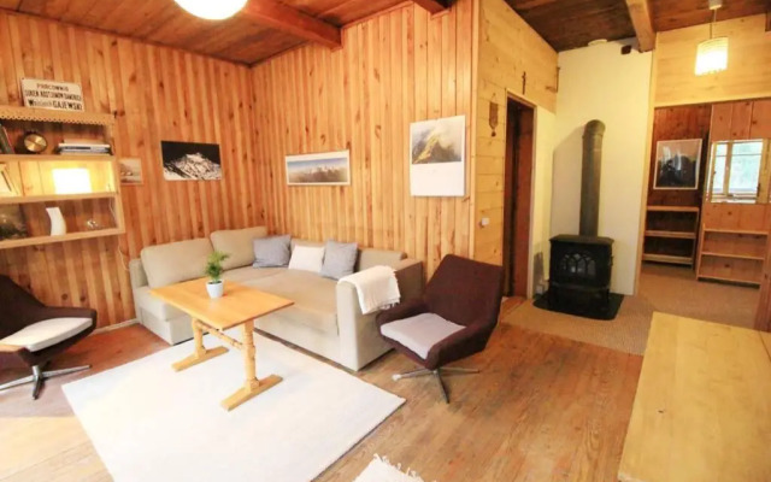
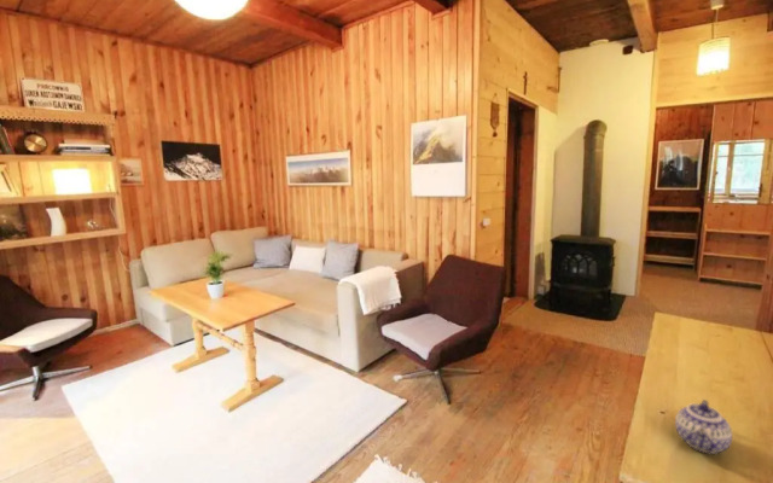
+ teapot [674,398,733,455]
